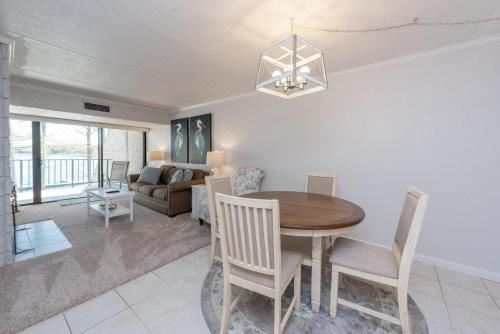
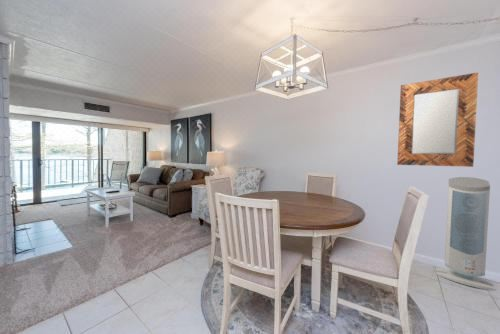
+ air purifier [434,176,497,291]
+ home mirror [396,71,479,168]
